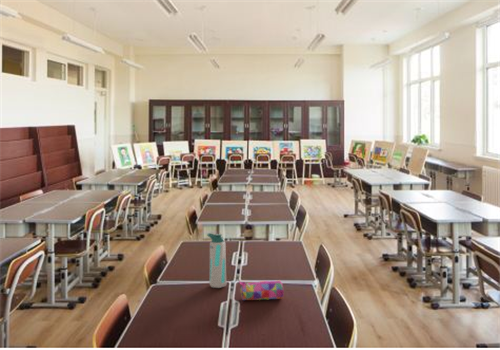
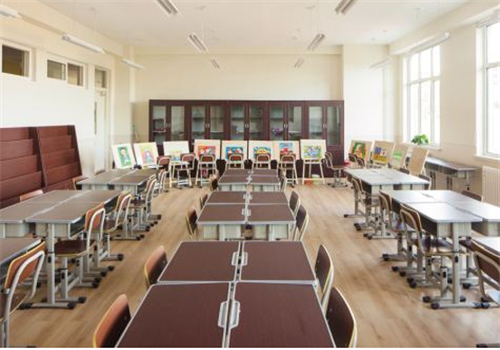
- water bottle [206,232,227,289]
- pencil case [238,279,285,301]
